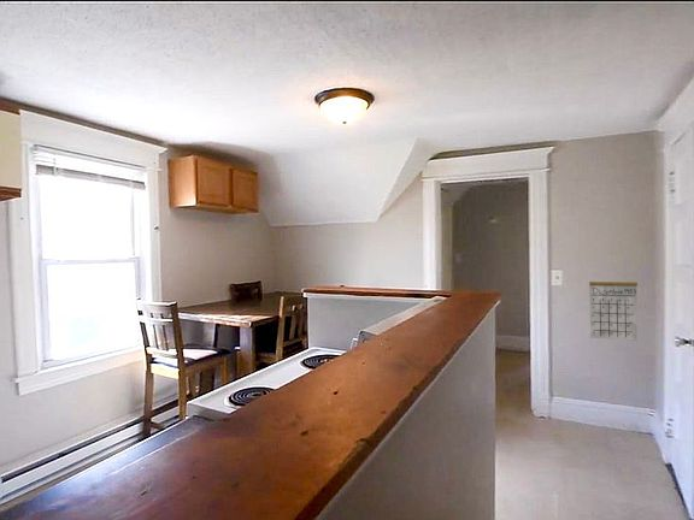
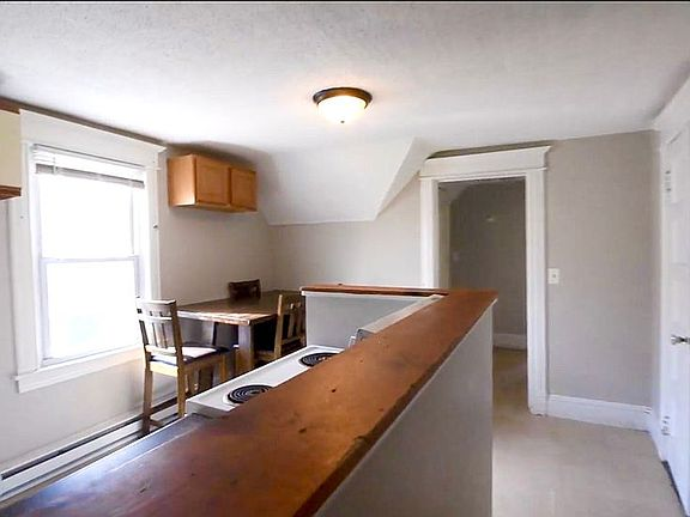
- calendar [588,267,639,342]
